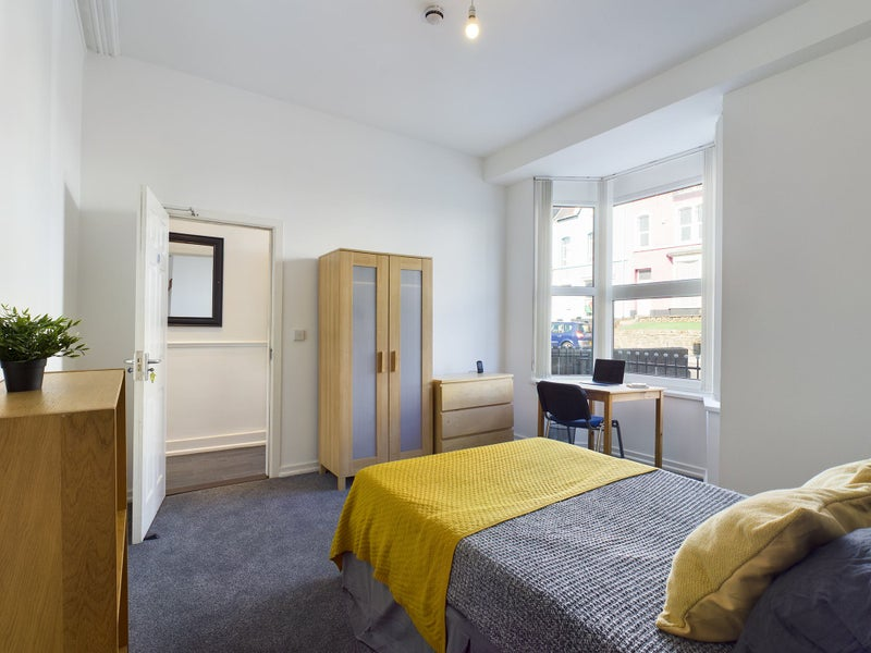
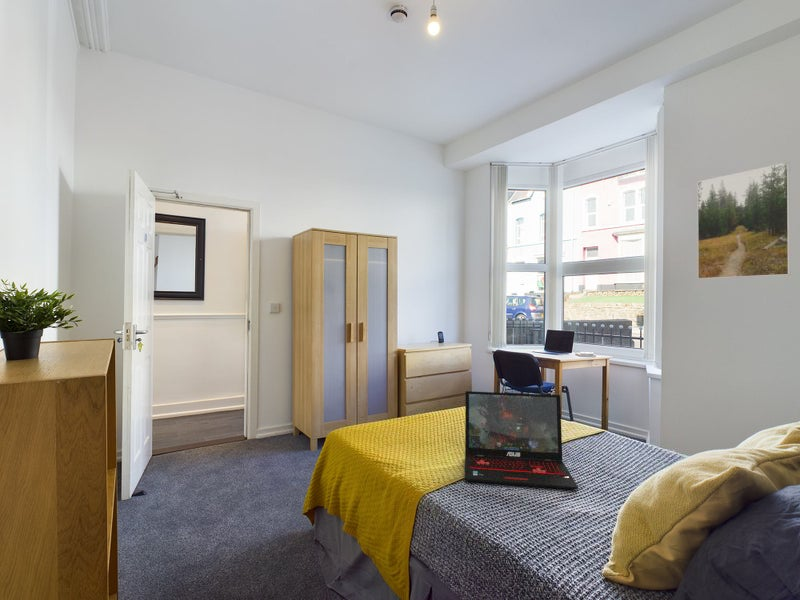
+ laptop [464,390,579,490]
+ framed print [696,161,791,280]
